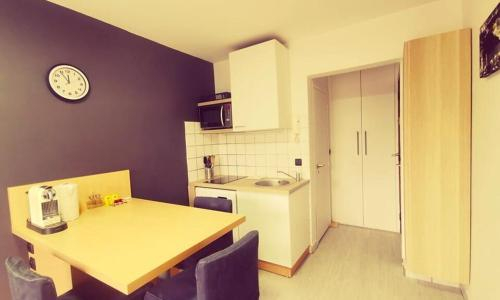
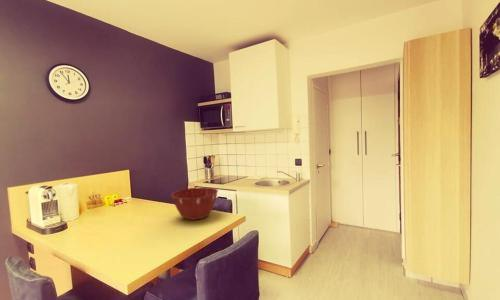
+ mixing bowl [170,186,219,221]
